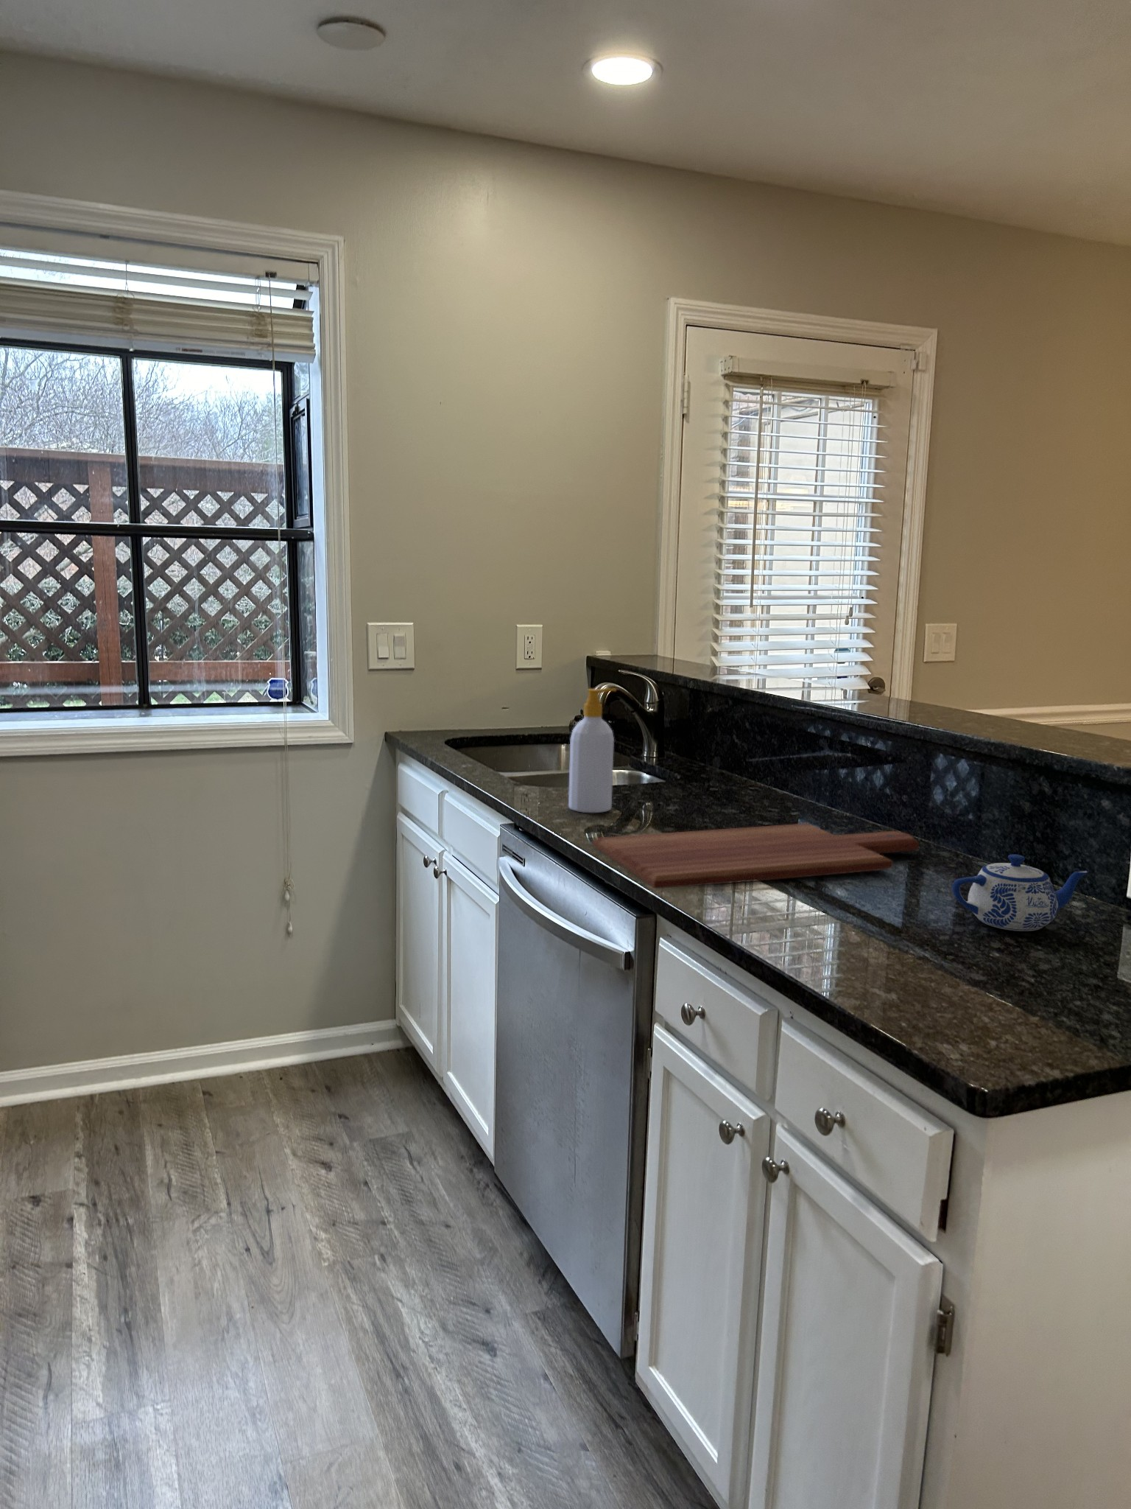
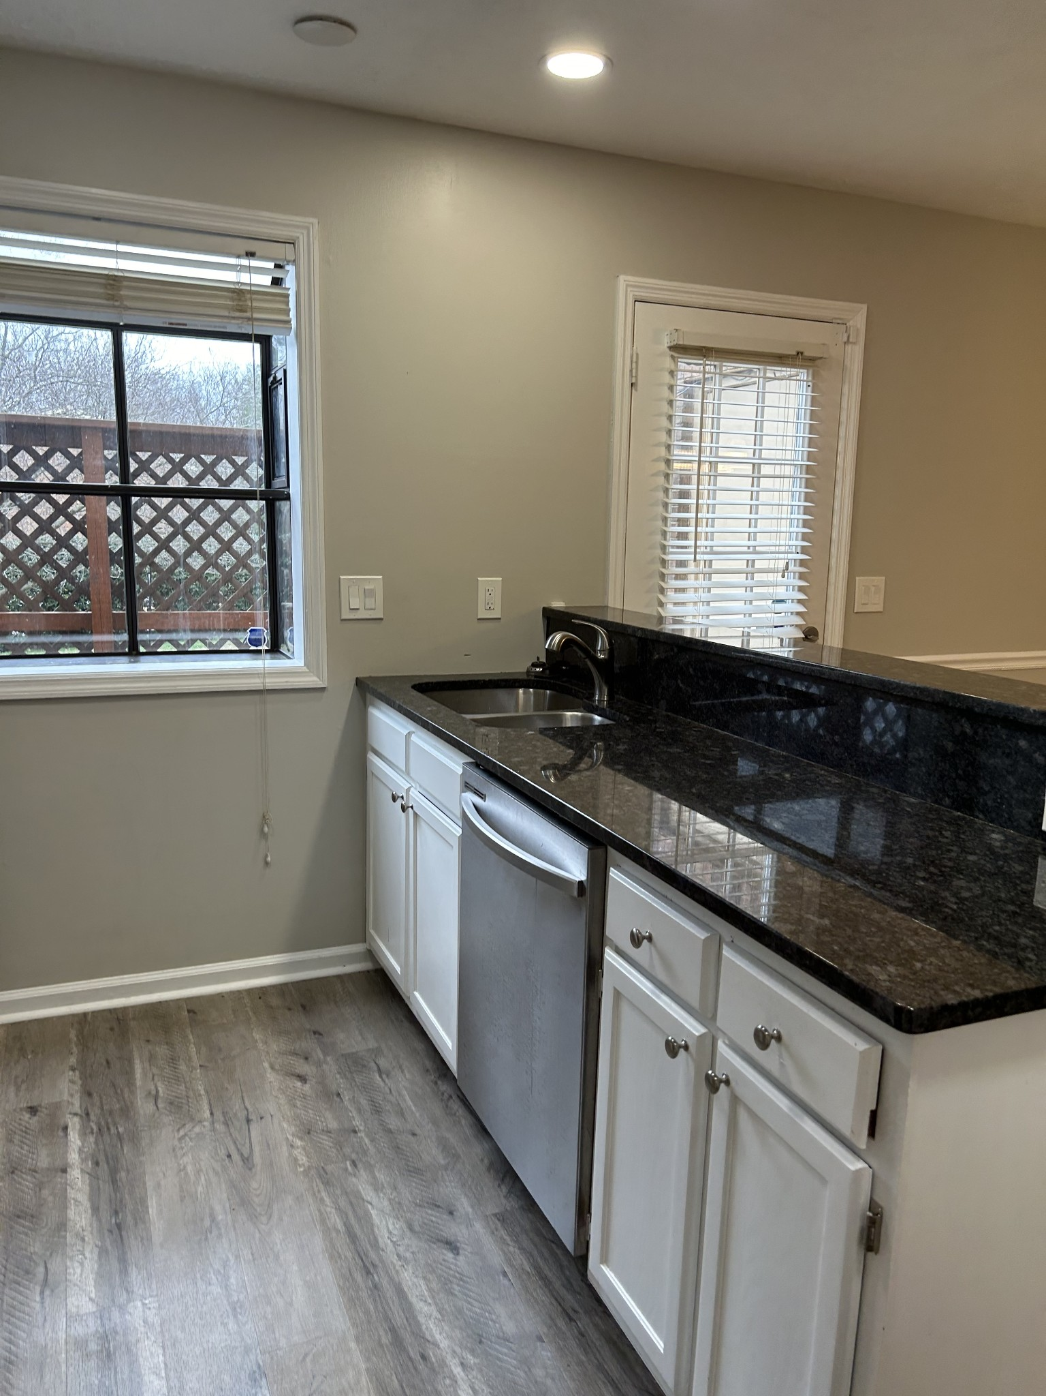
- cutting board [592,822,920,889]
- soap bottle [568,688,617,814]
- teapot [952,854,1089,932]
